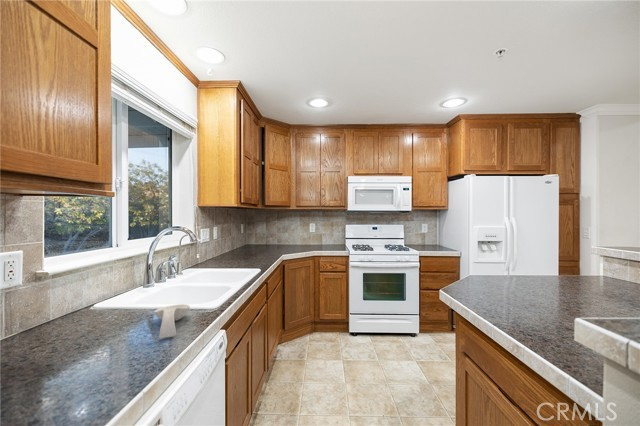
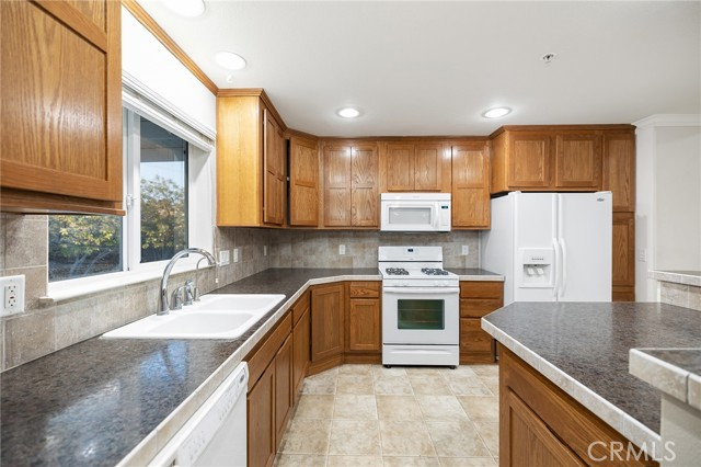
- spoon rest [153,303,191,339]
